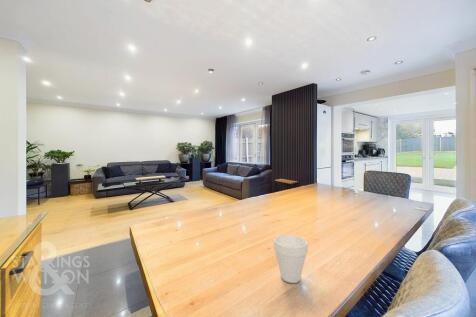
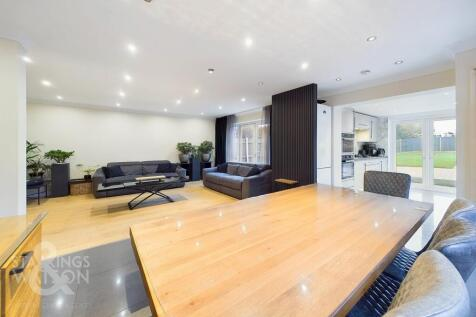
- cup [273,234,309,284]
